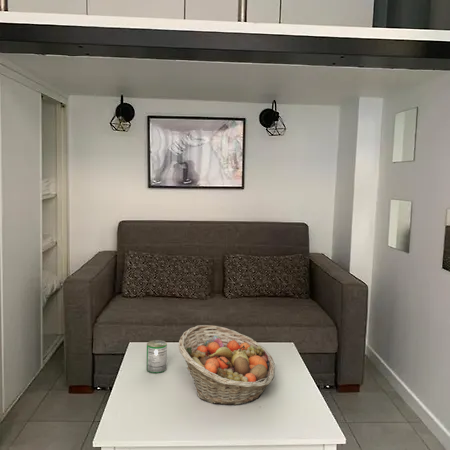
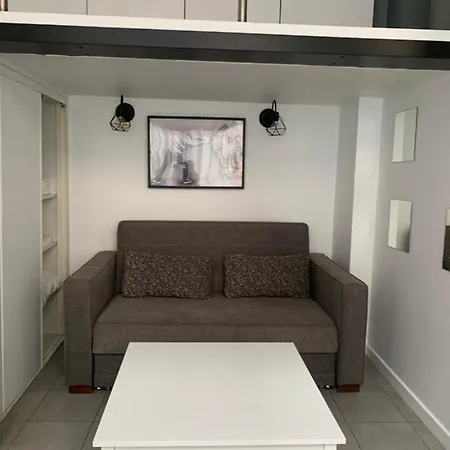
- fruit basket [178,324,276,406]
- can [145,339,168,374]
